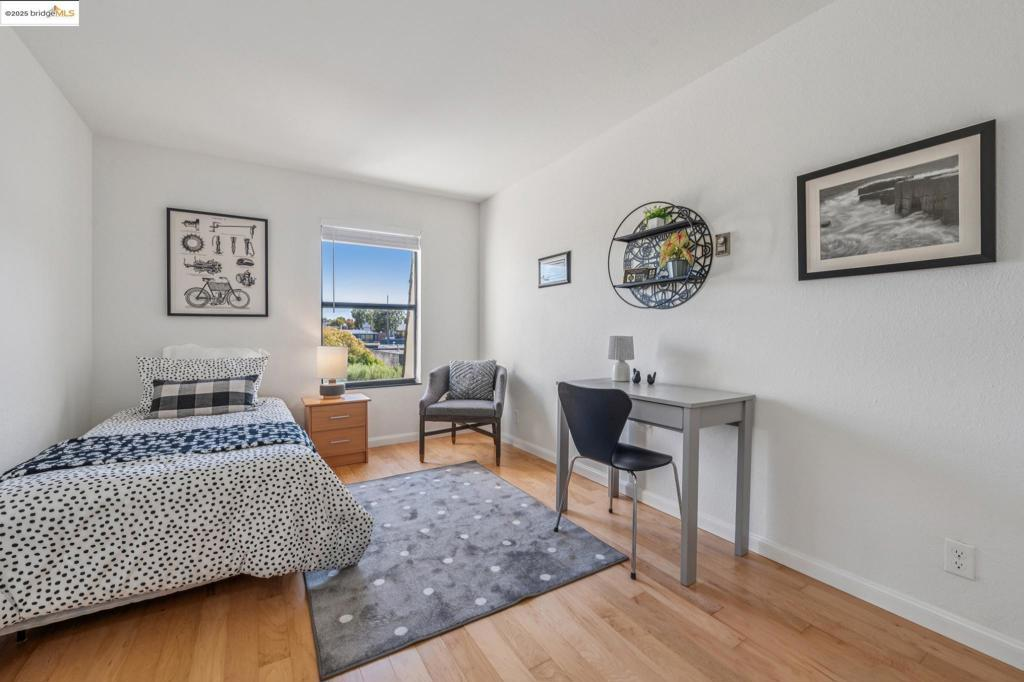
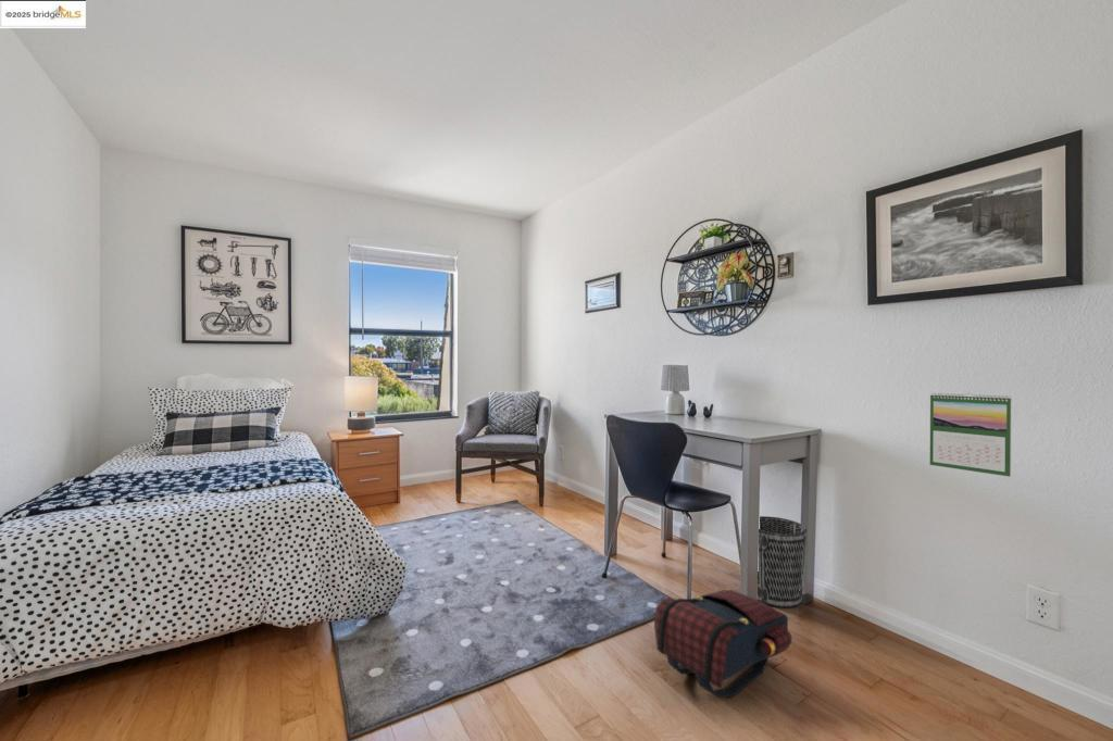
+ satchel [653,589,793,699]
+ wastebasket [756,515,808,608]
+ calendar [929,392,1012,478]
